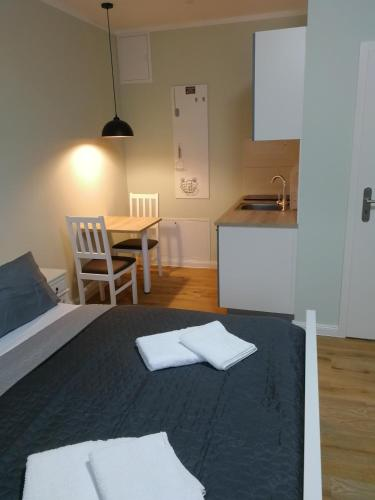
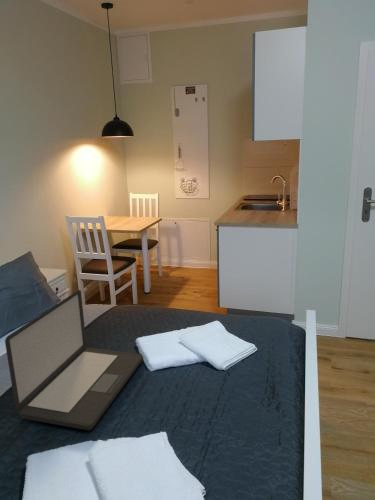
+ laptop [4,289,144,431]
